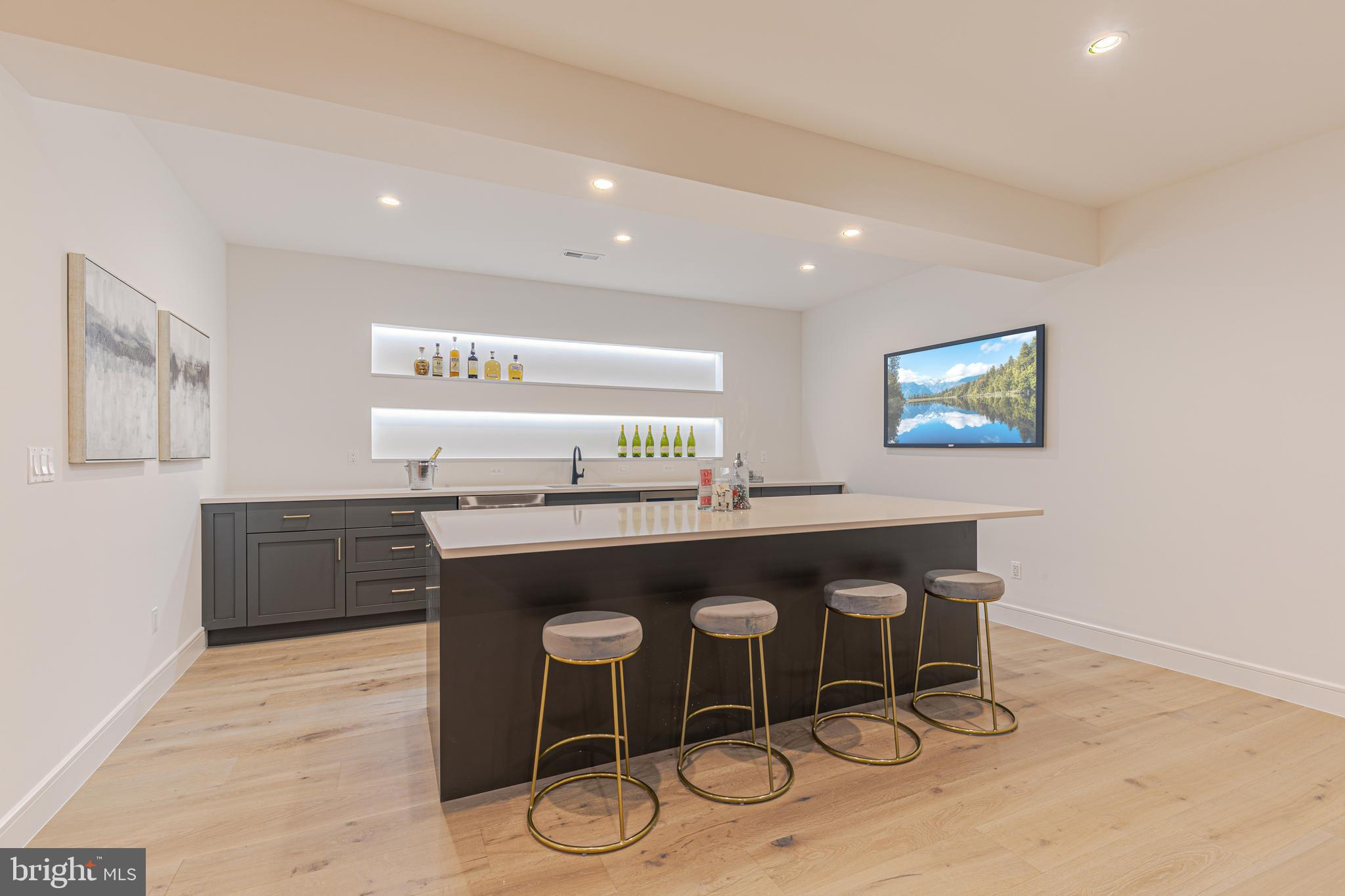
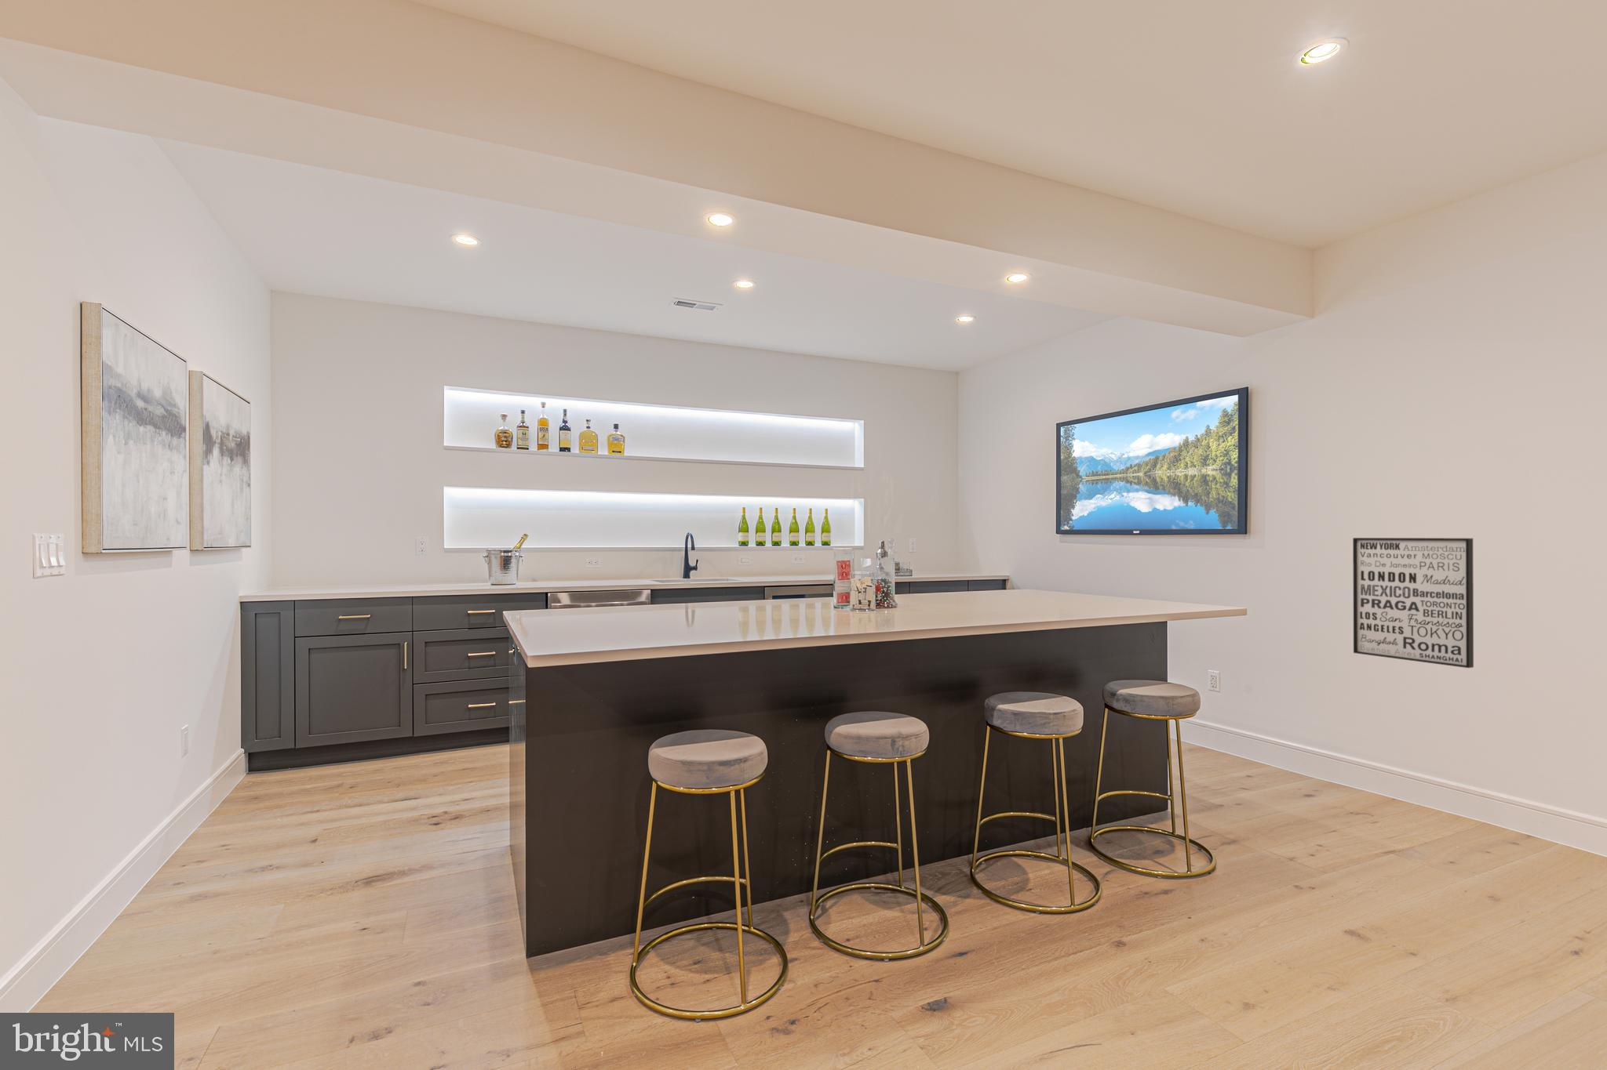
+ wall art [1353,537,1474,669]
